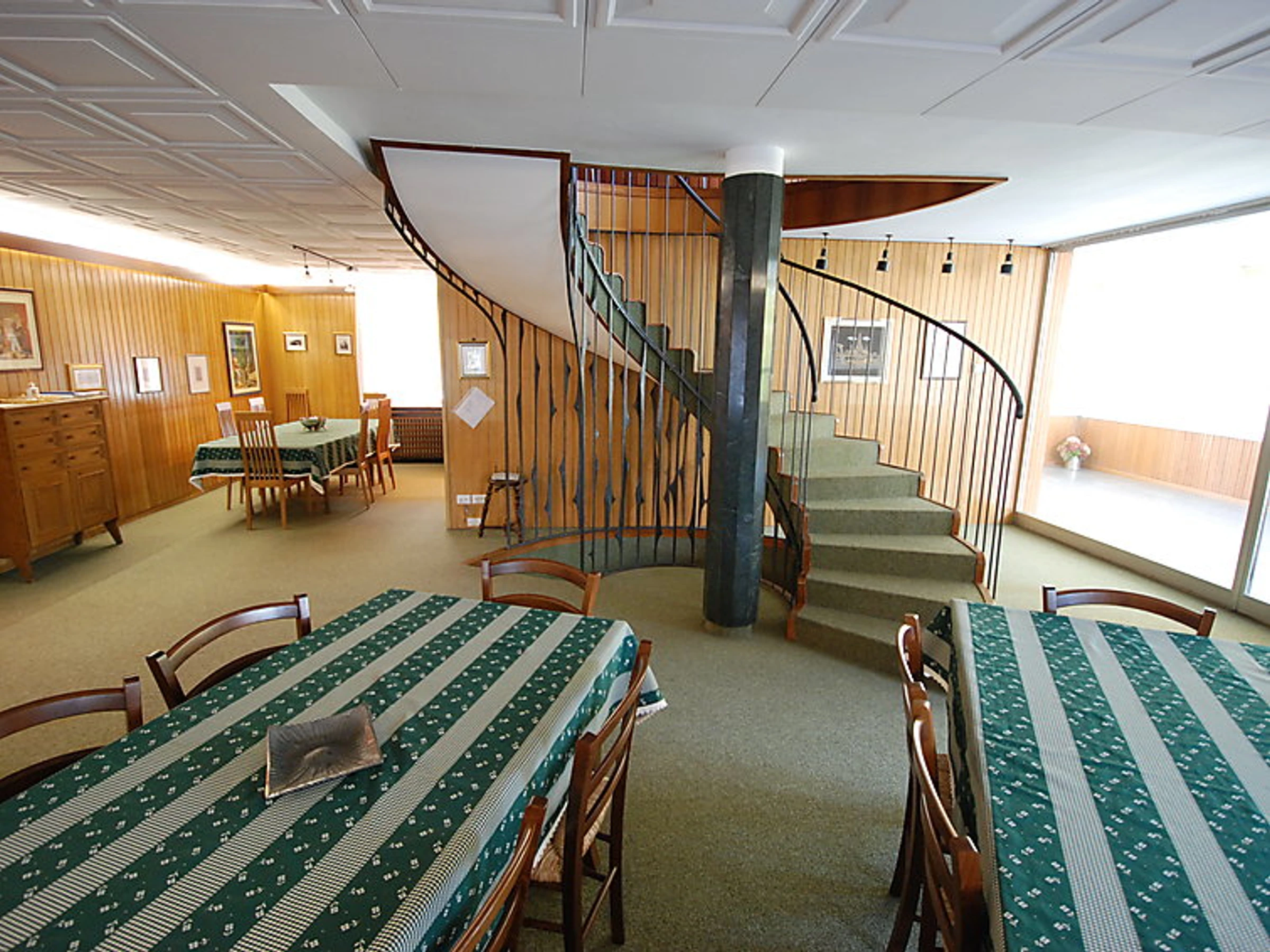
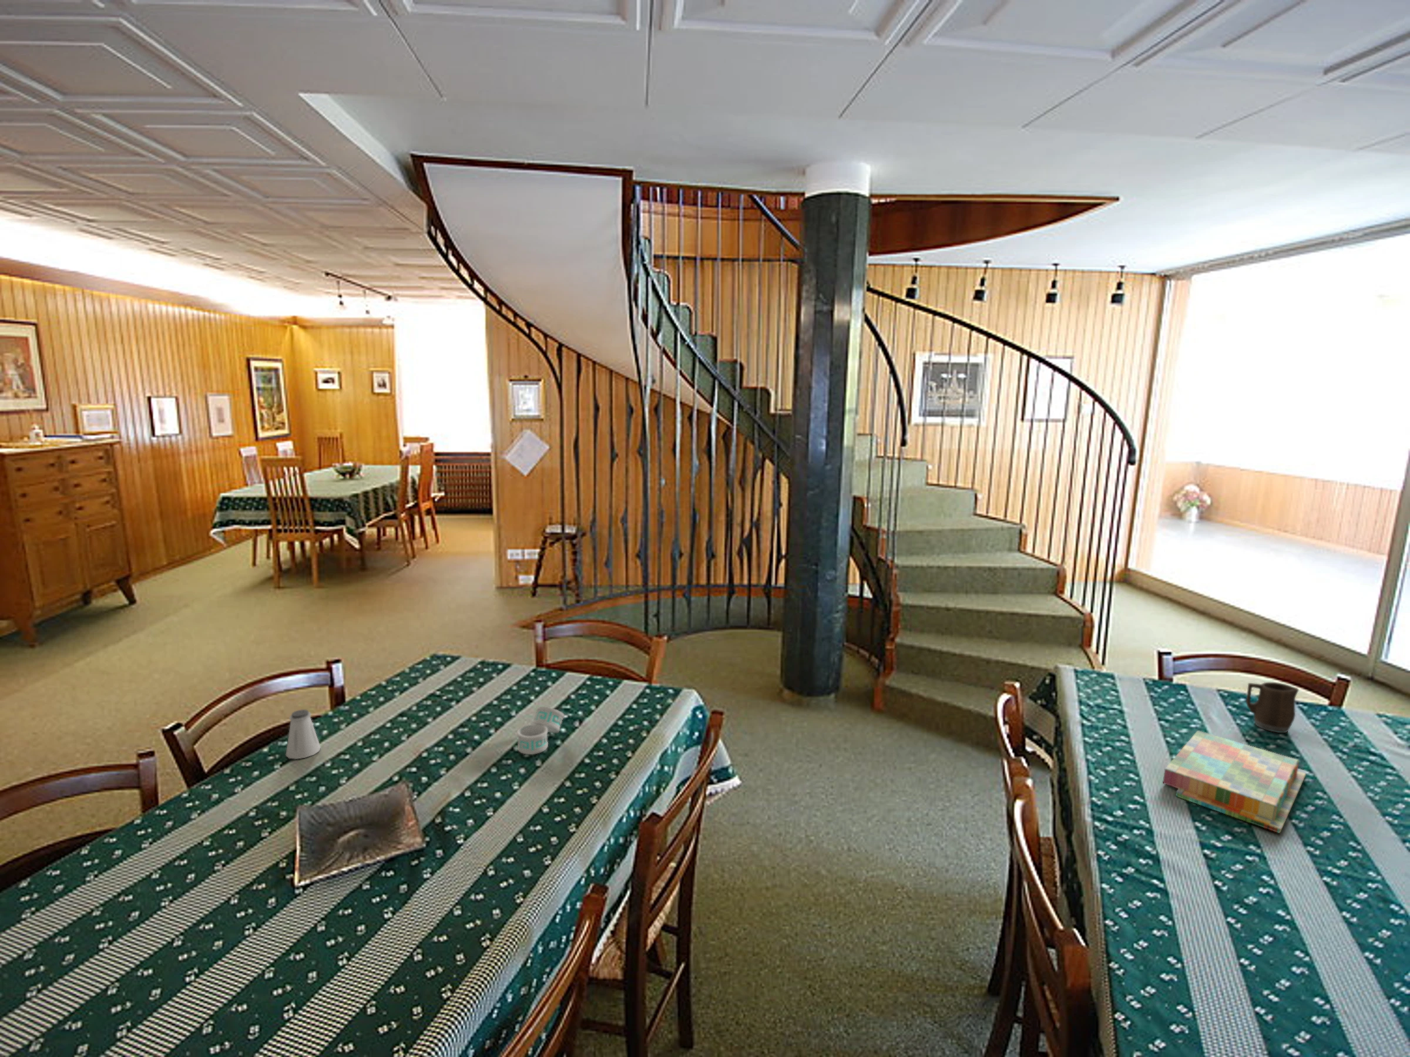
+ saltshaker [285,708,321,759]
+ napkin ring [516,706,565,755]
+ board game [1162,729,1307,834]
+ mug [1246,682,1300,734]
